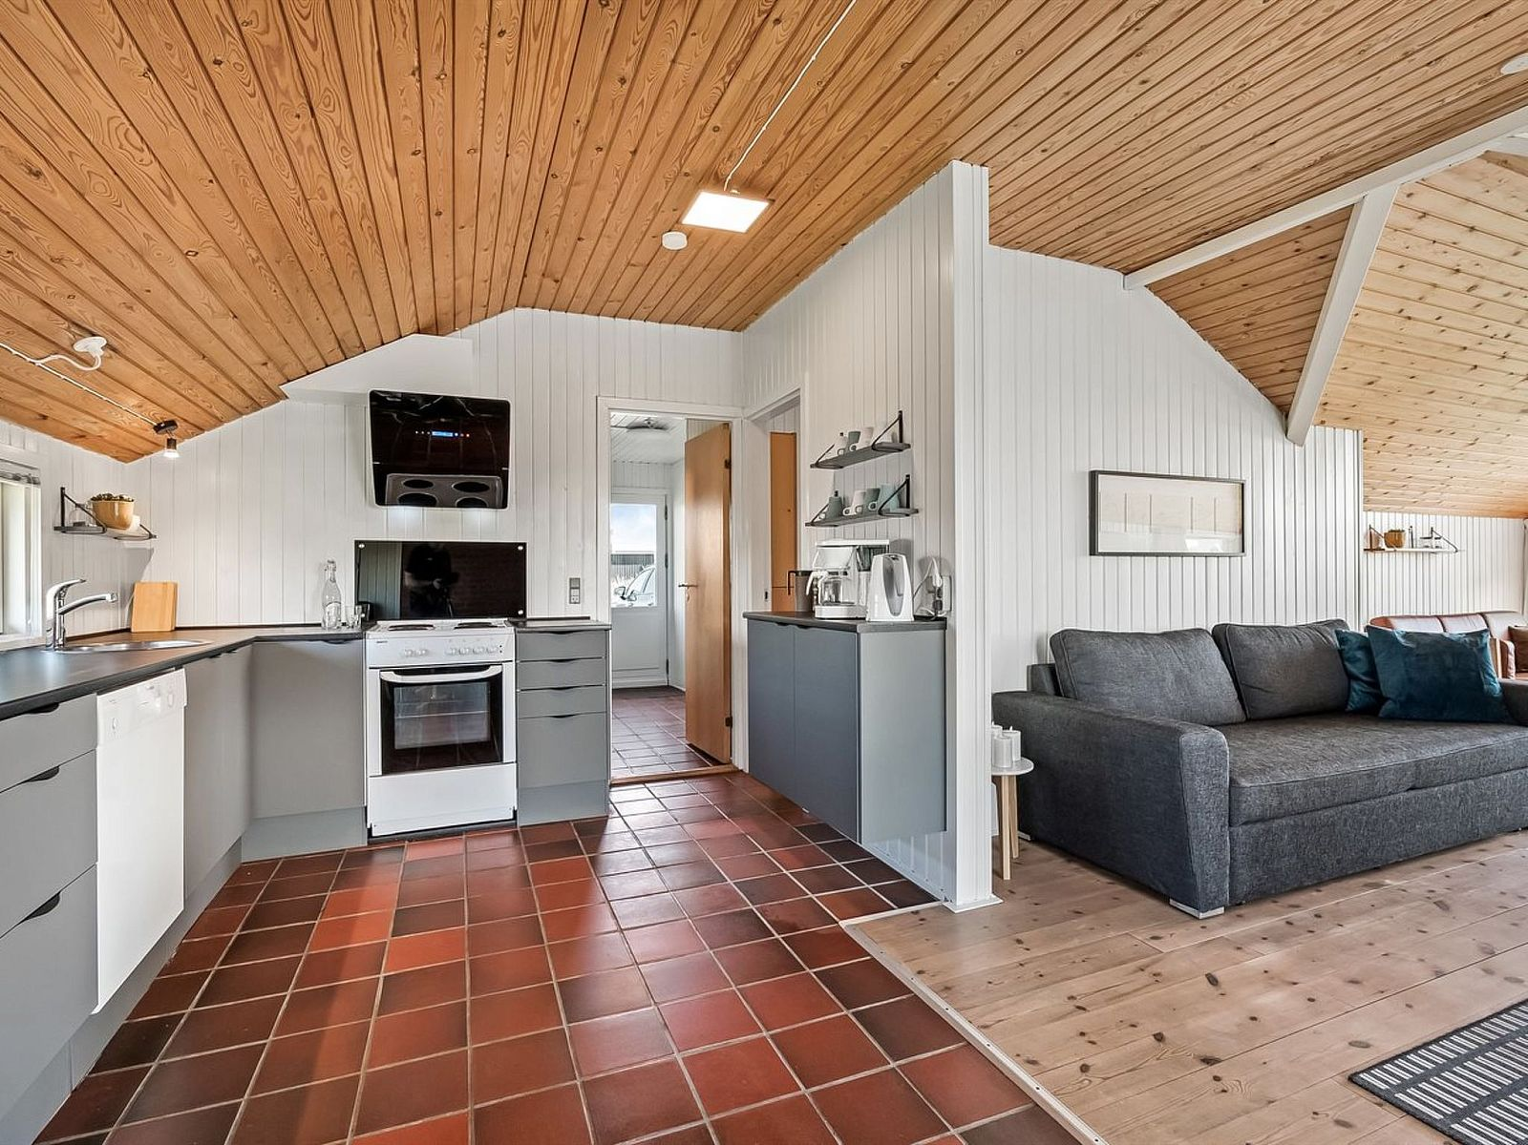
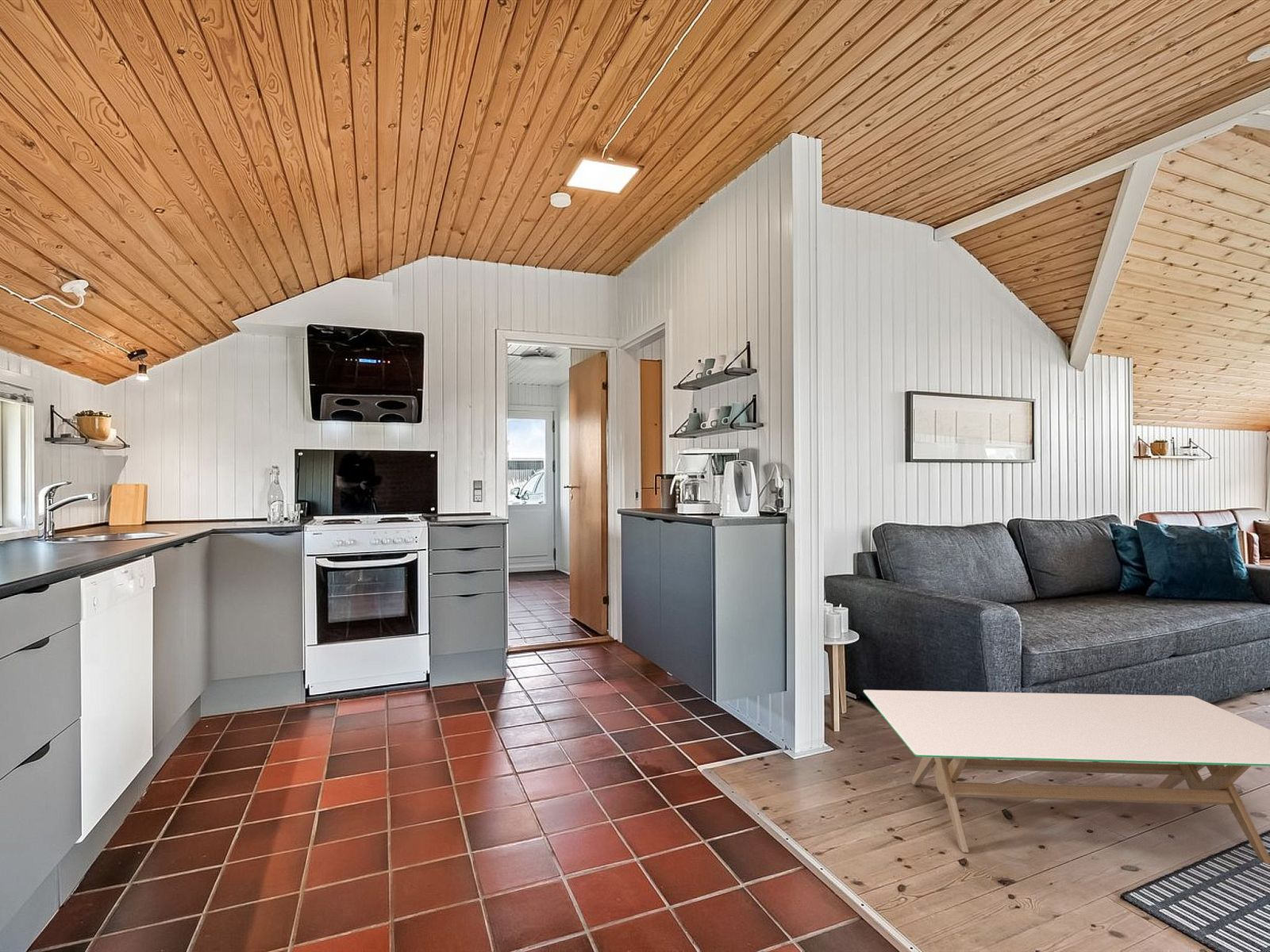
+ coffee table [863,689,1270,865]
